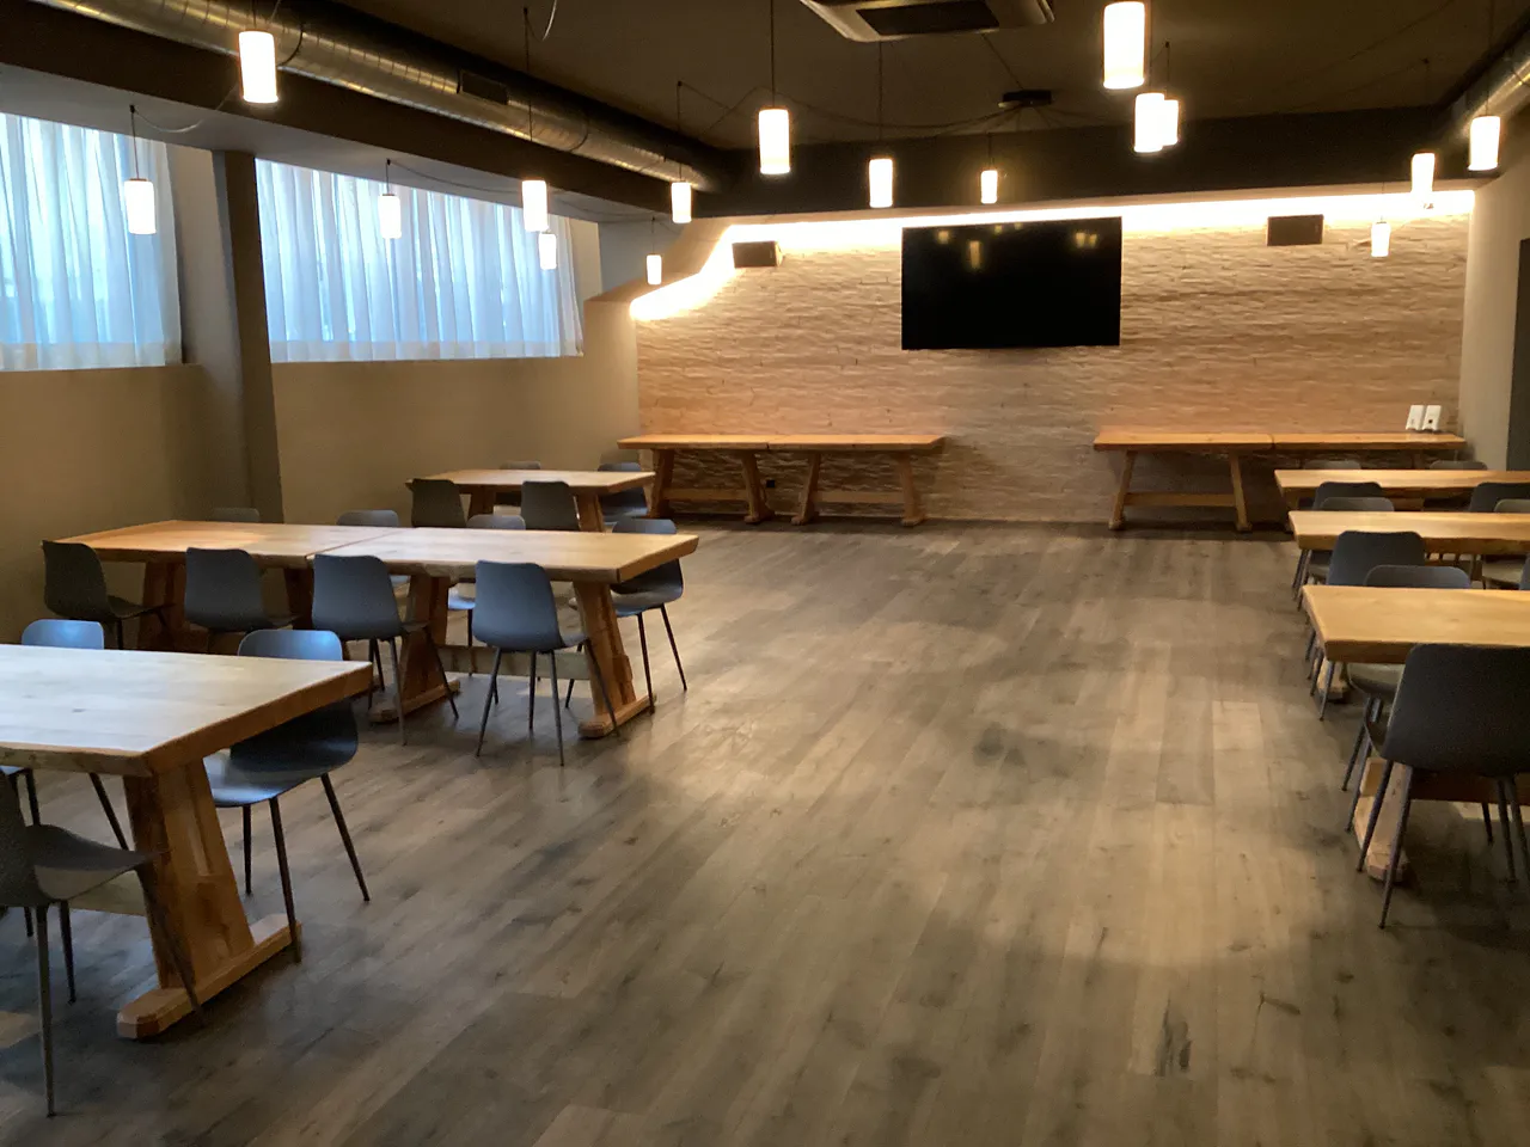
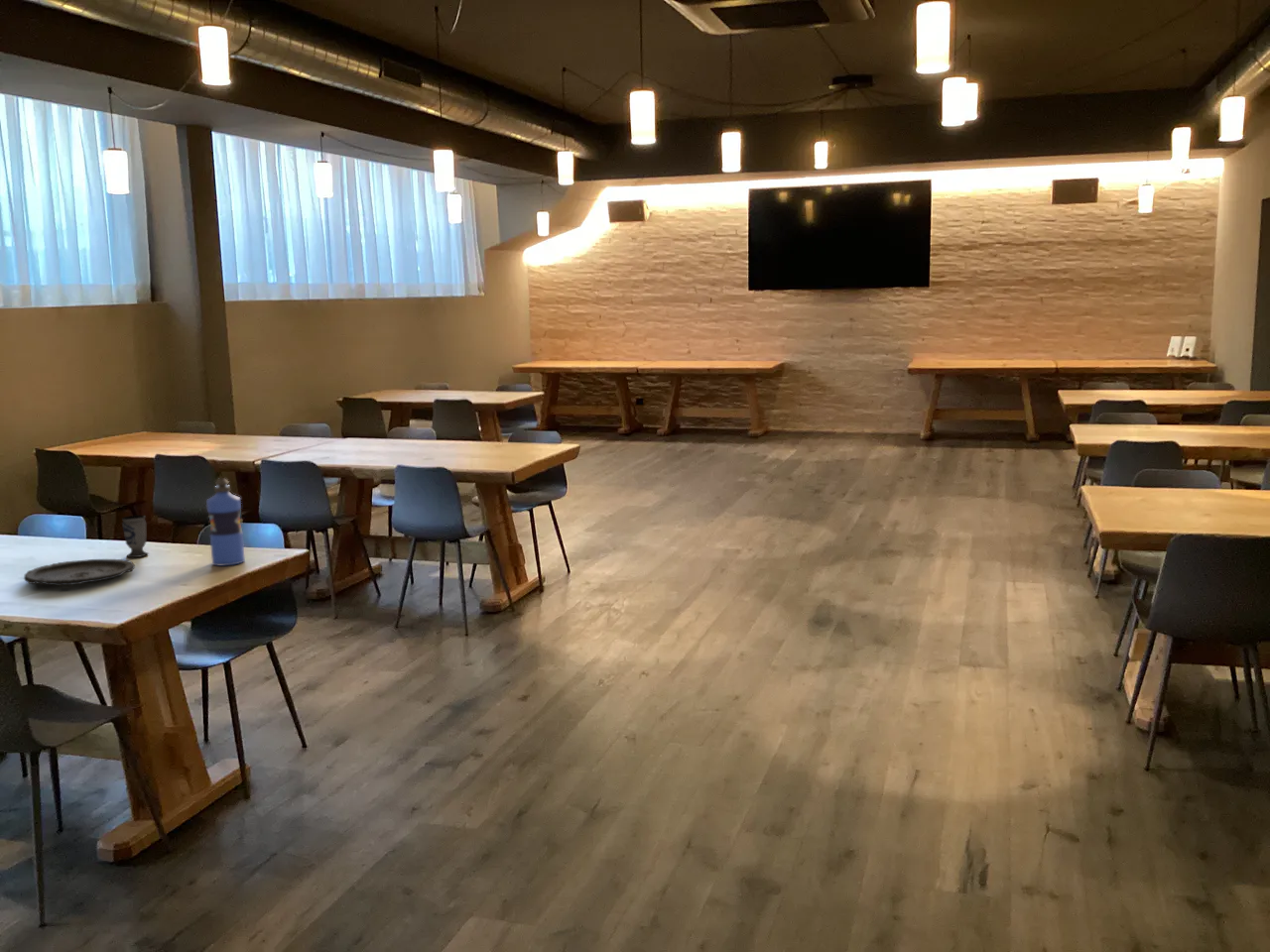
+ water bottle [205,477,246,566]
+ plate [23,558,136,587]
+ cup [121,515,150,558]
